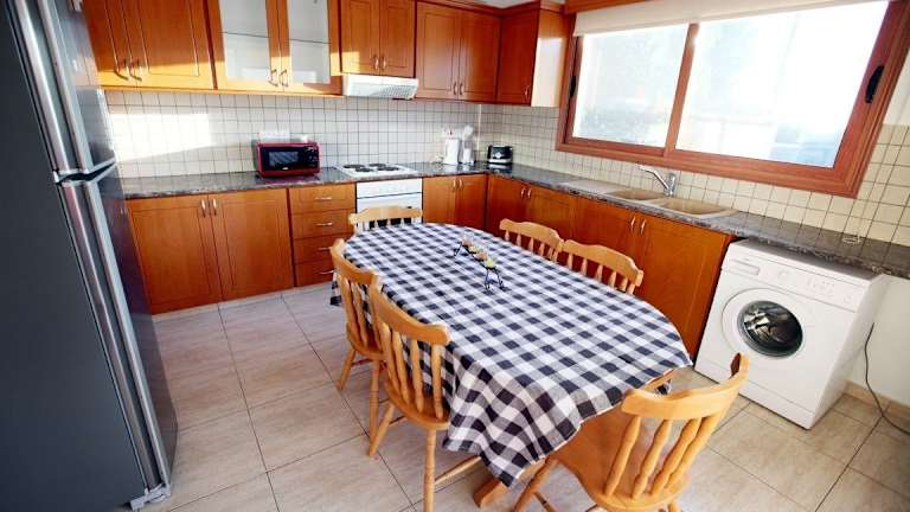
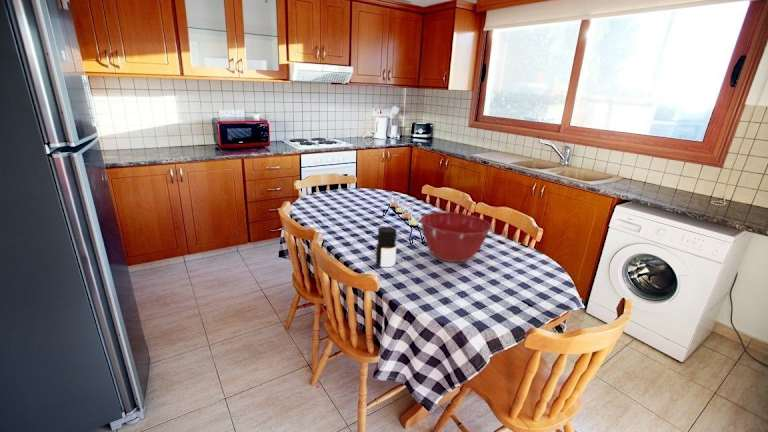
+ bottle [375,226,398,268]
+ mixing bowl [419,211,492,263]
